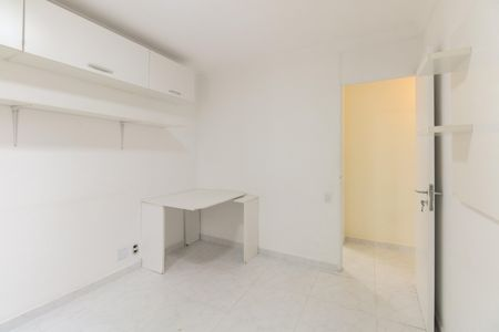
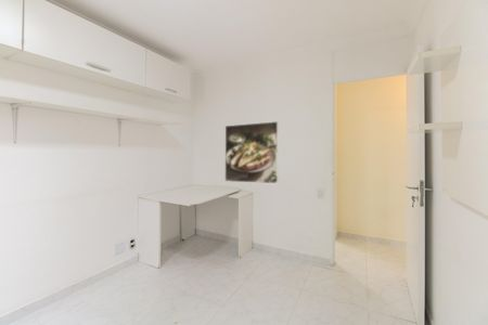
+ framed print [224,120,280,184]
